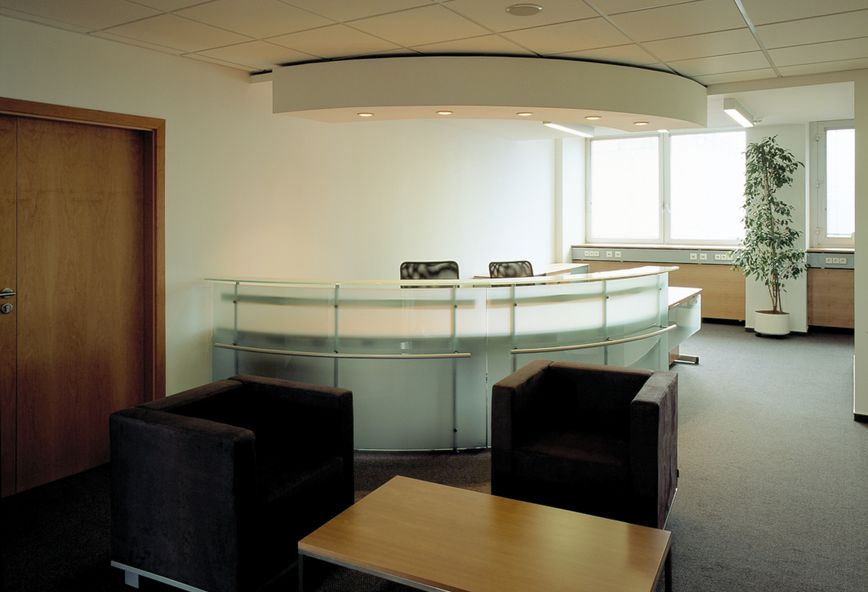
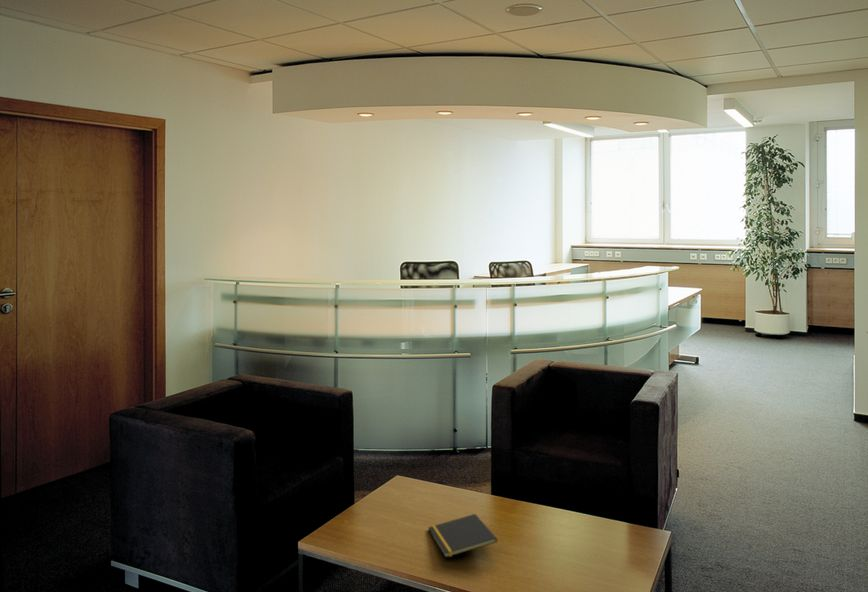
+ notepad [427,513,498,559]
